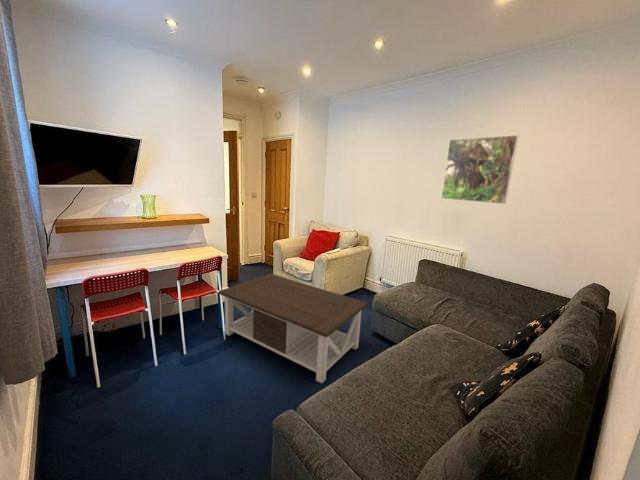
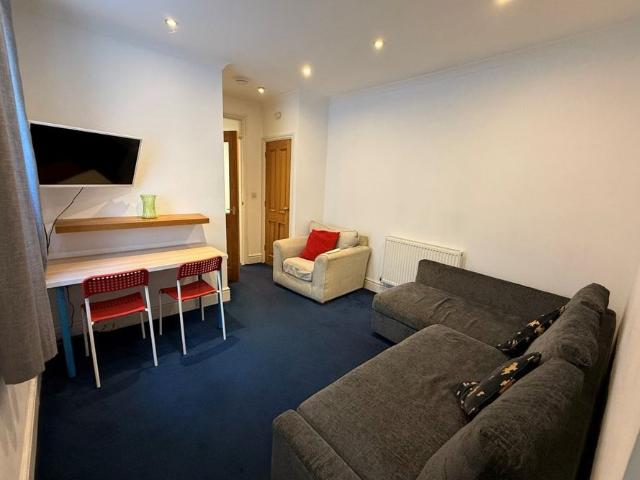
- coffee table [218,273,369,384]
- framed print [440,134,520,205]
